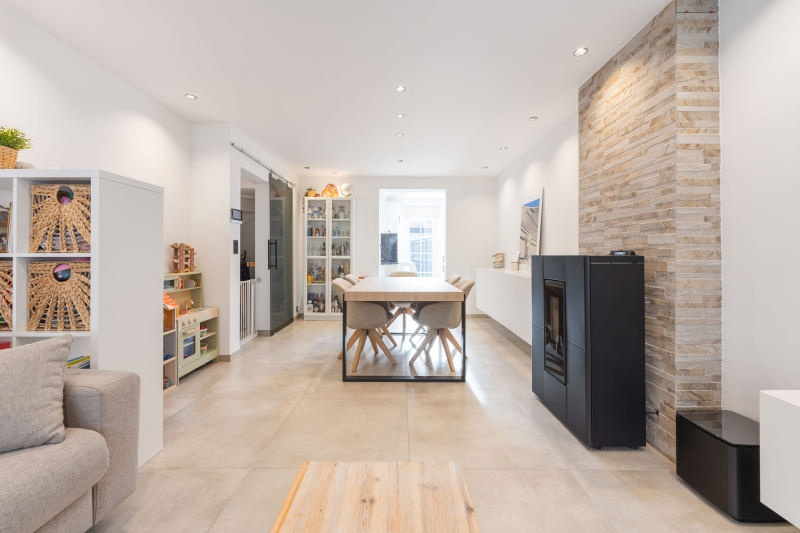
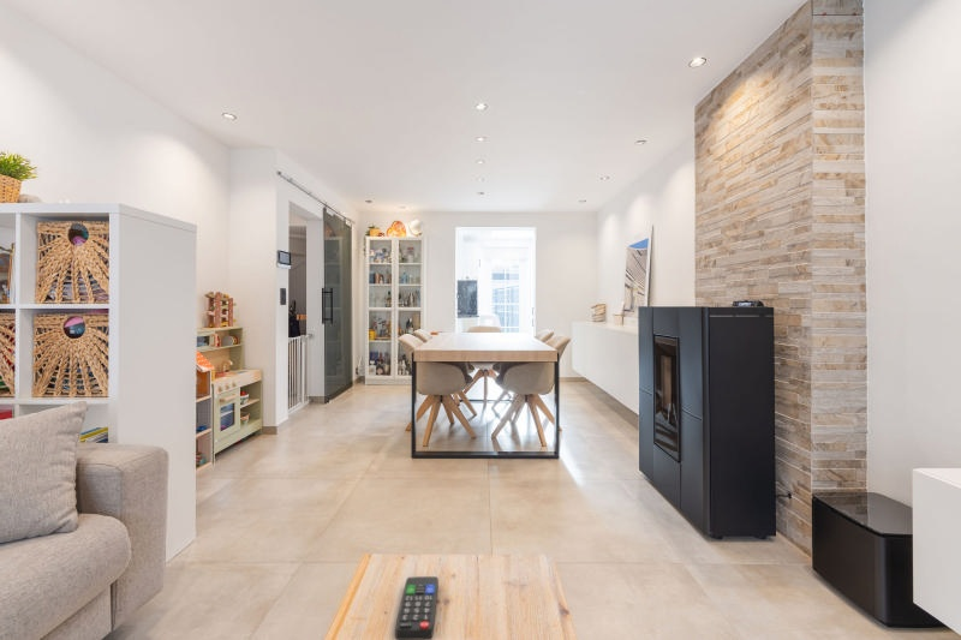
+ remote control [394,575,440,640]
